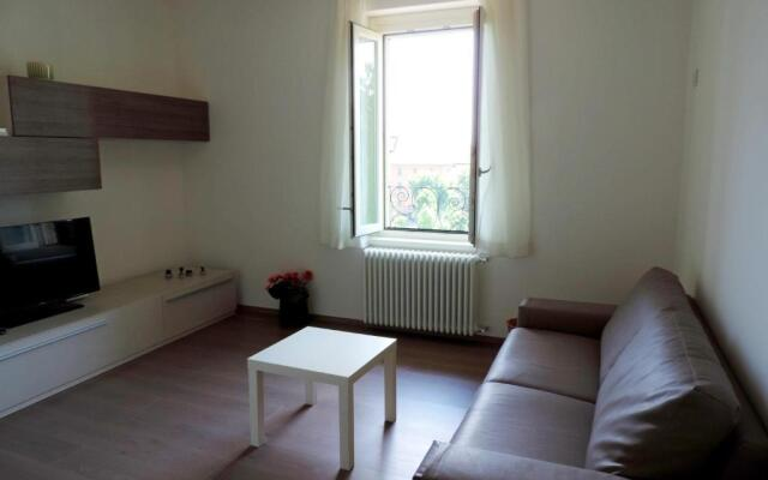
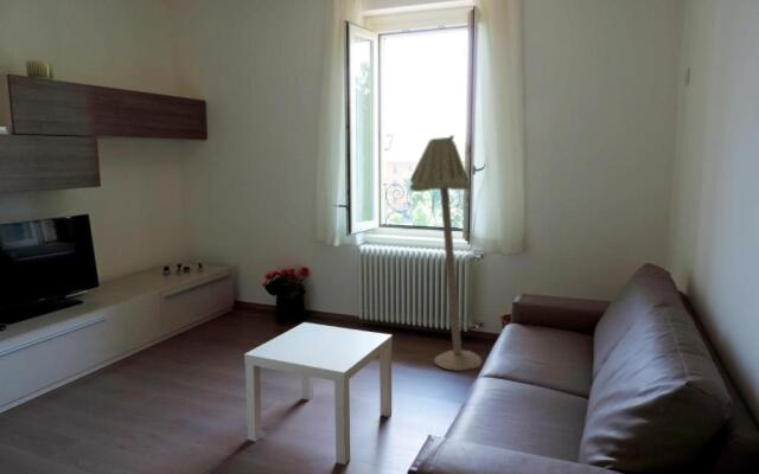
+ floor lamp [409,134,483,371]
